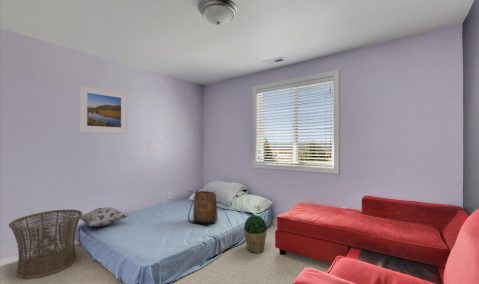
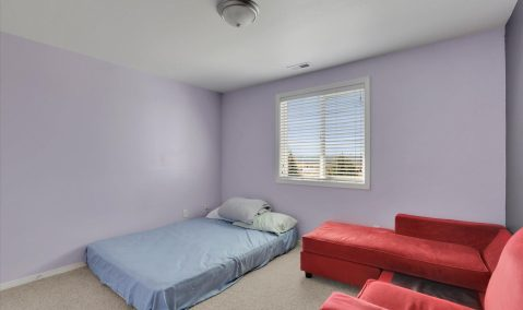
- tote bag [187,189,219,227]
- basket [8,208,83,280]
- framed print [77,83,129,135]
- decorative pillow [79,206,130,227]
- potted plant [243,214,268,254]
